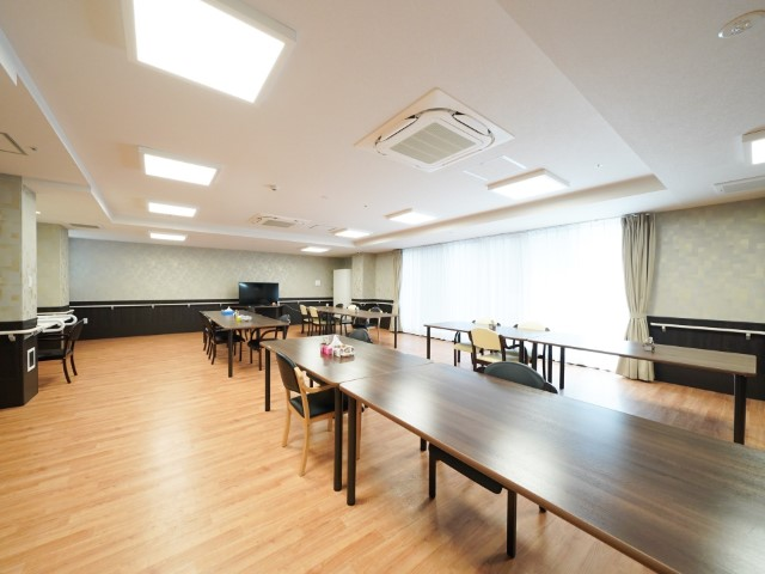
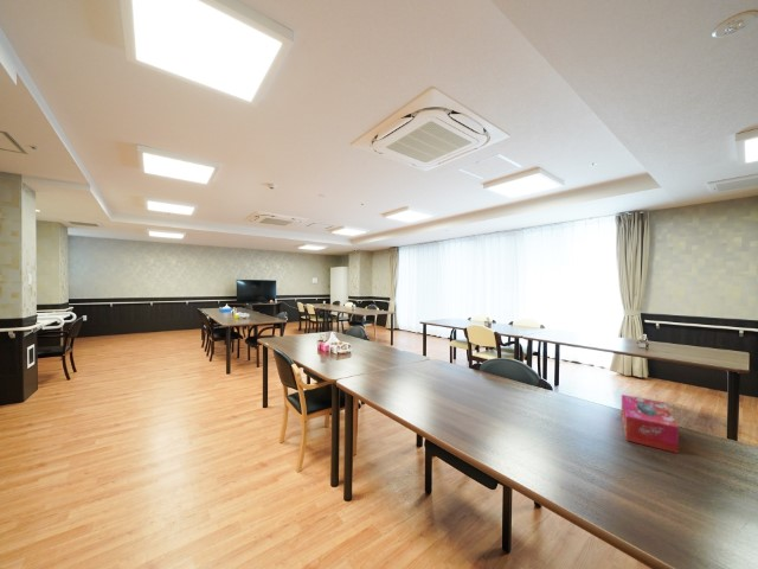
+ tissue box [621,394,680,454]
